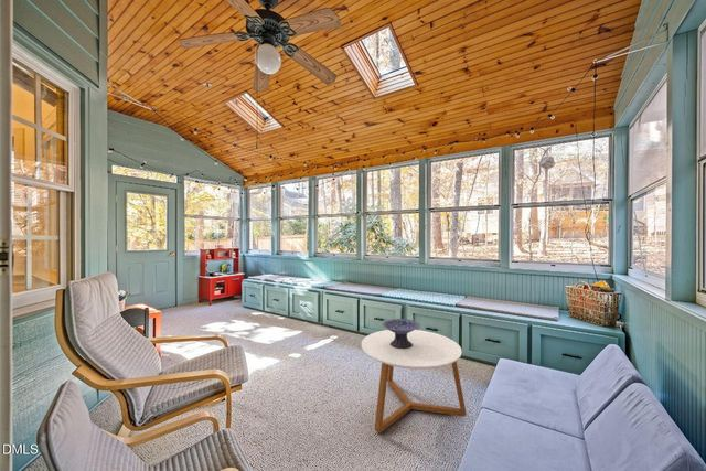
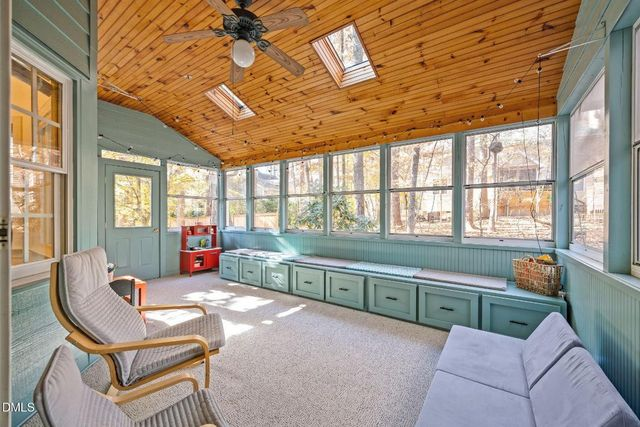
- decorative bowl [381,318,421,349]
- coffee table [361,329,468,435]
